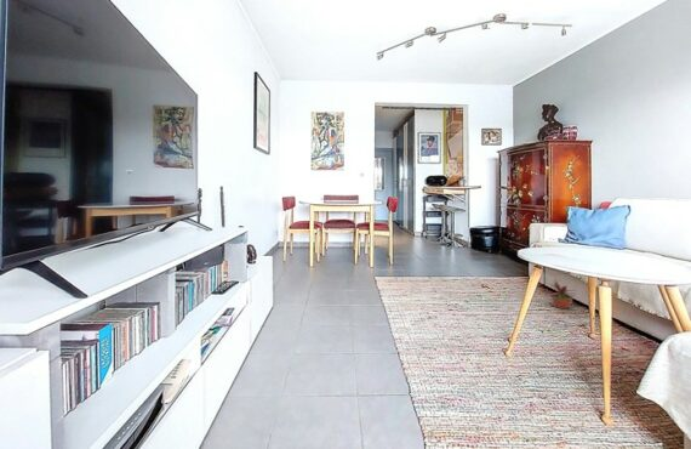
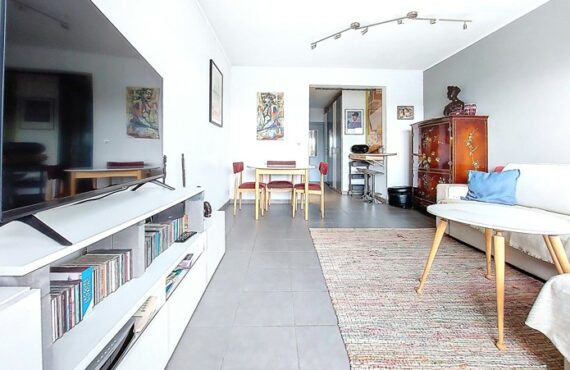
- potted plant [543,279,578,309]
